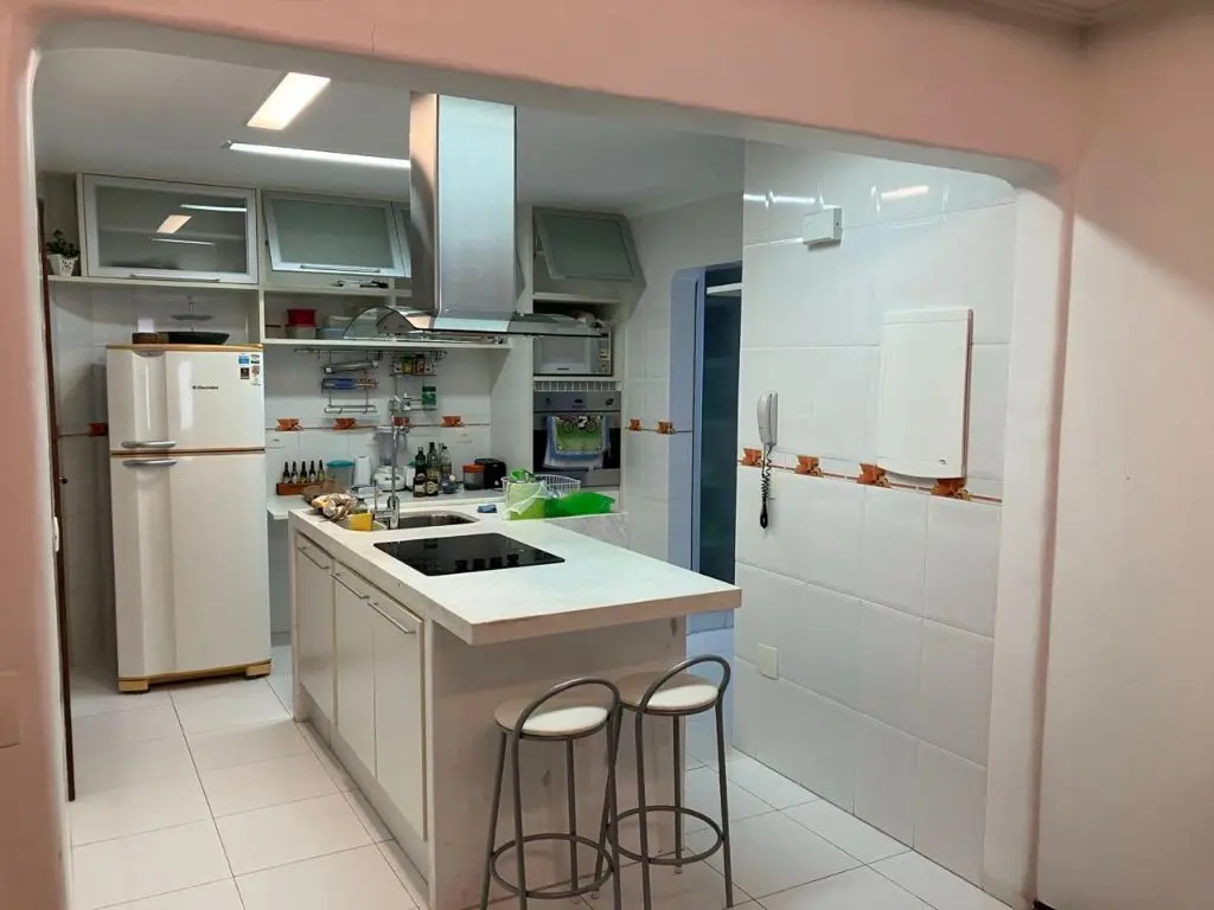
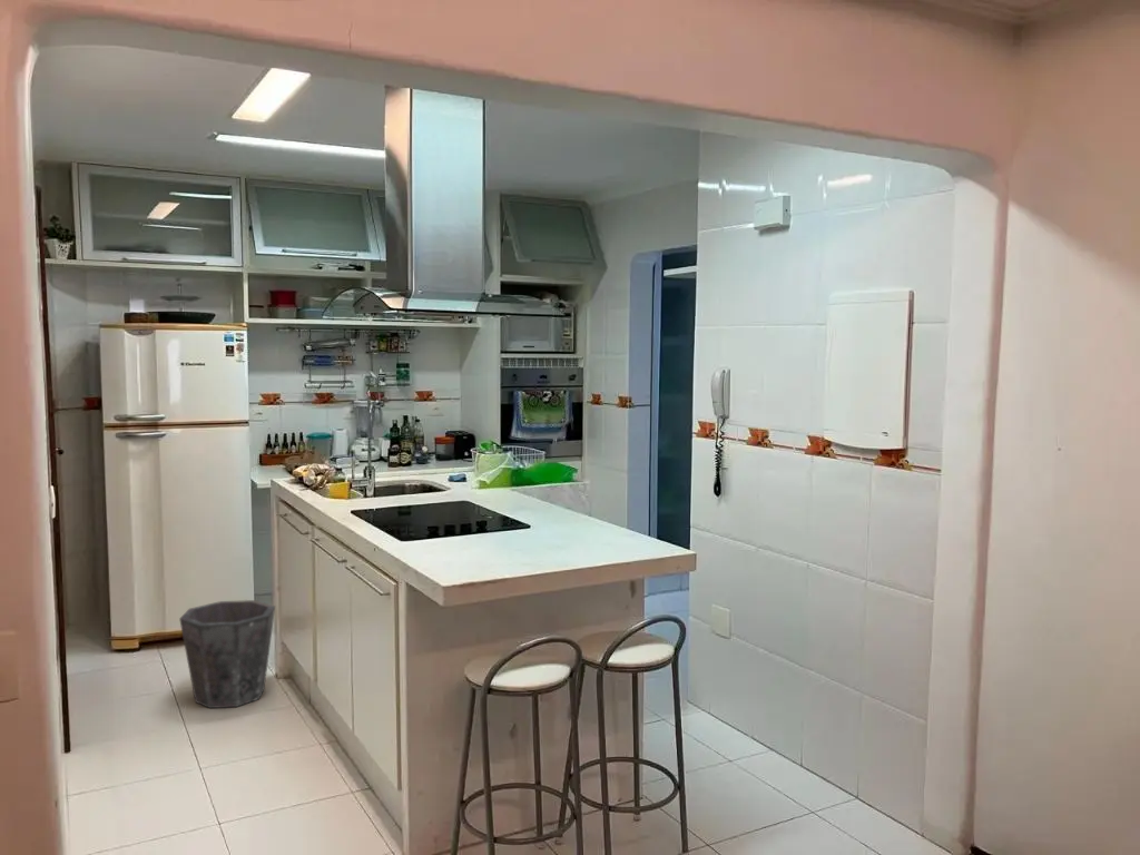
+ waste bin [178,599,276,709]
